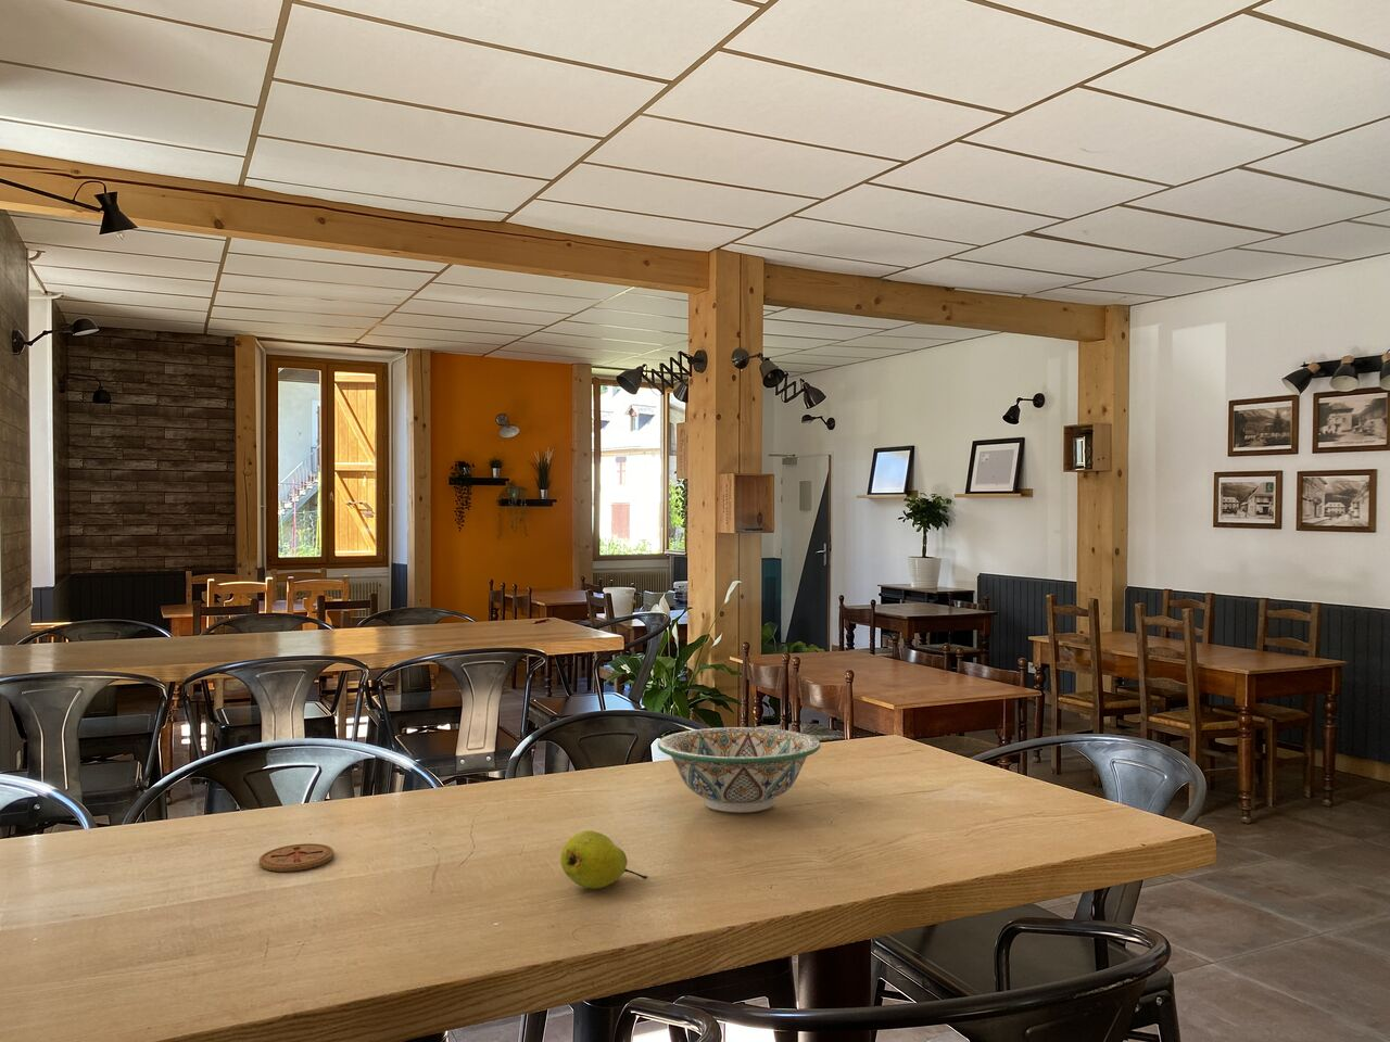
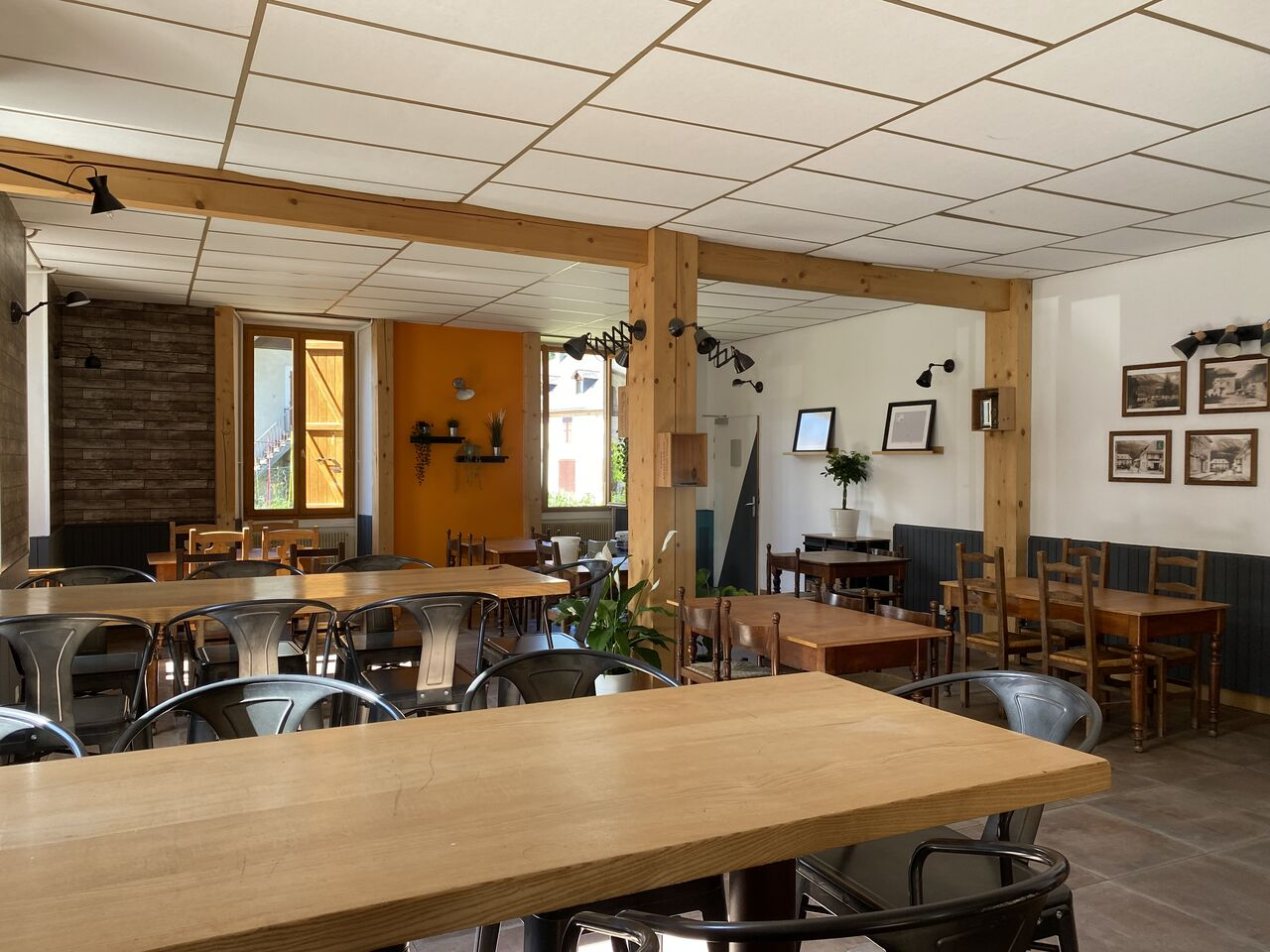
- decorative bowl [657,726,821,813]
- coaster [257,843,336,872]
- fruit [559,830,649,890]
